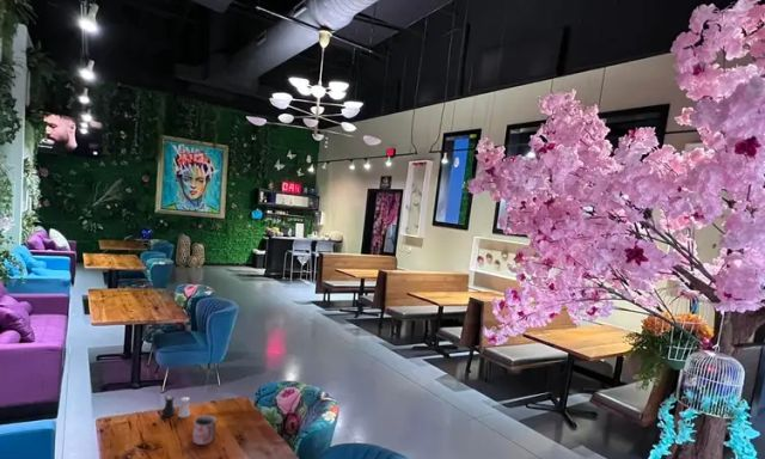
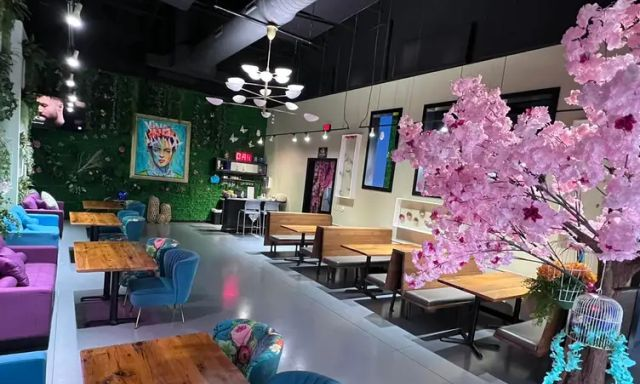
- mug [191,415,218,446]
- salt and pepper shaker [161,394,191,418]
